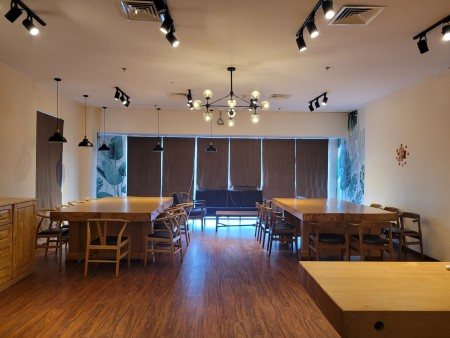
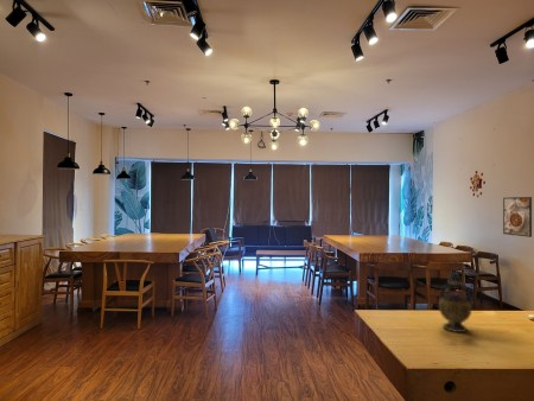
+ teapot [438,270,472,333]
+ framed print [502,196,533,238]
